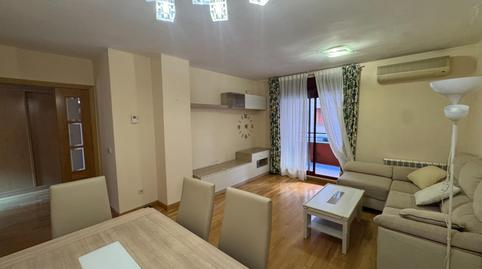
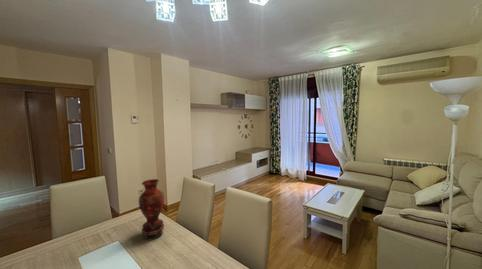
+ vase [138,178,165,240]
